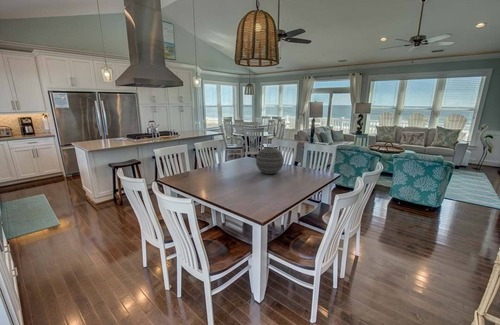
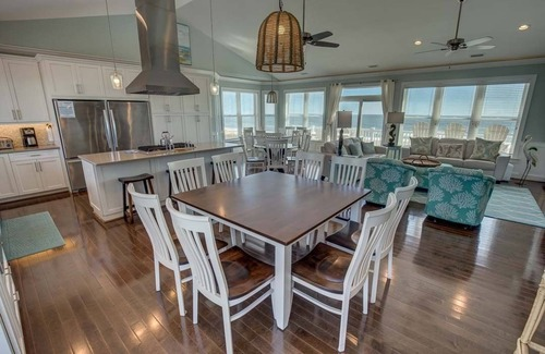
- decorative orb [255,146,285,175]
